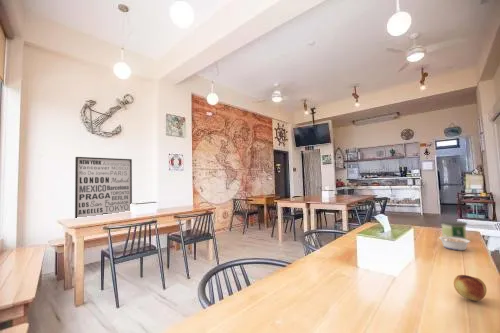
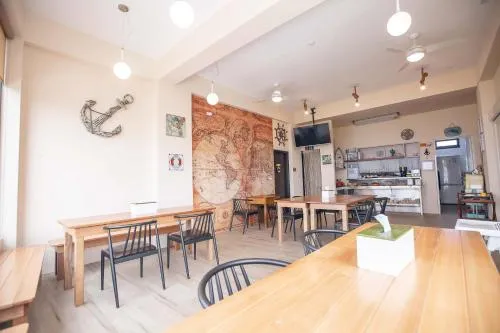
- candle [439,219,468,239]
- wall art [74,156,133,219]
- legume [438,234,471,251]
- fruit [453,274,488,302]
